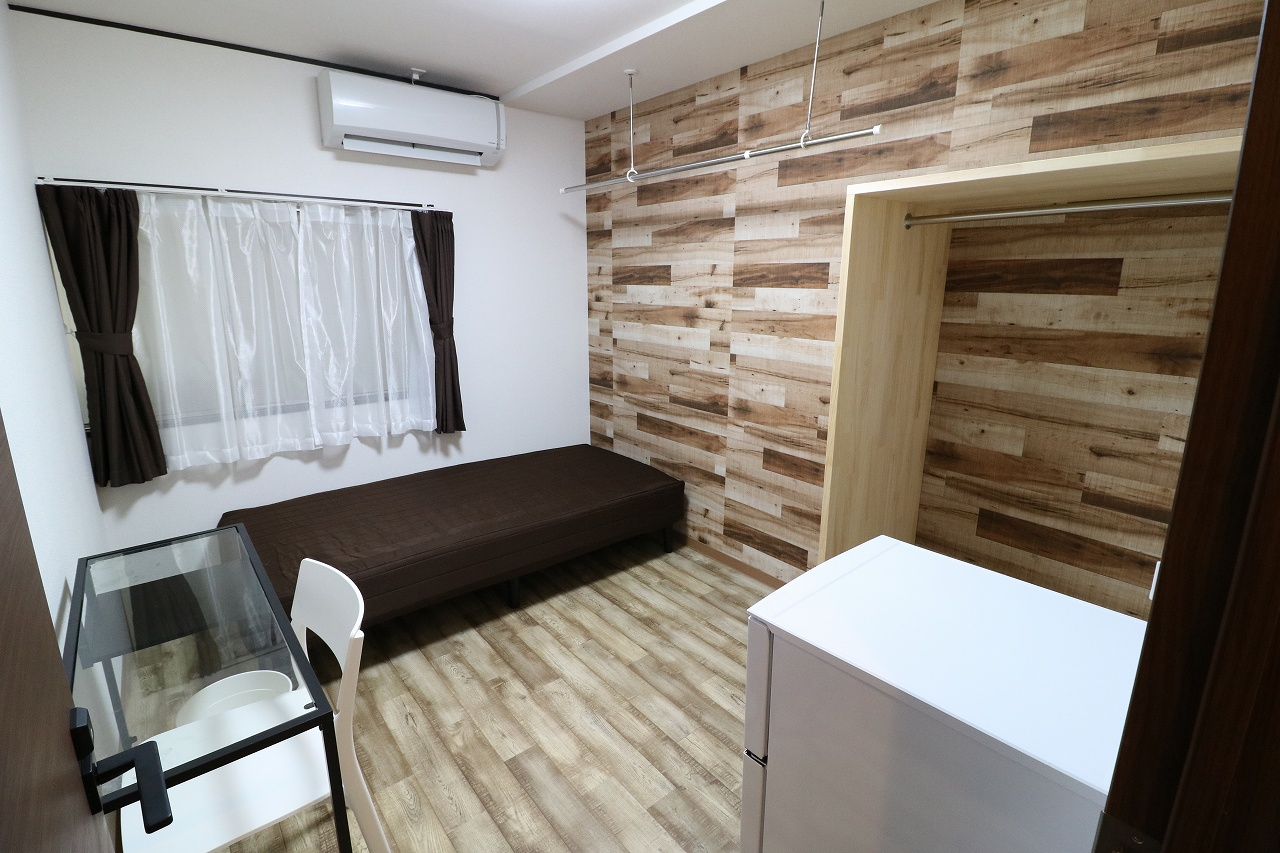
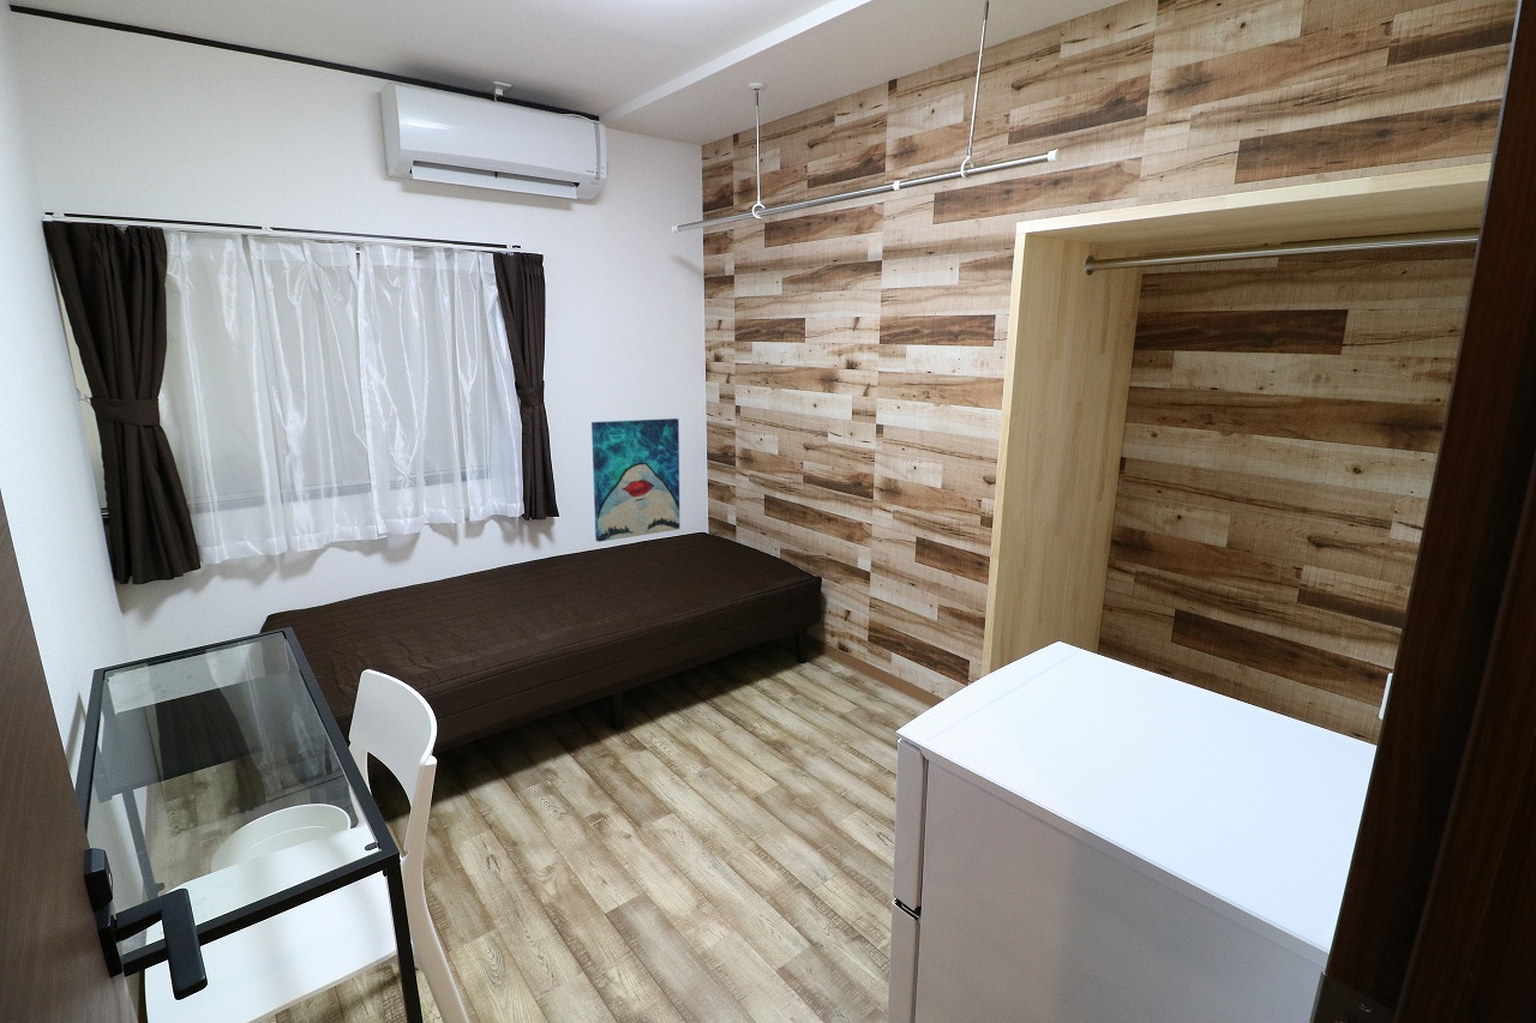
+ wall art [590,417,680,543]
